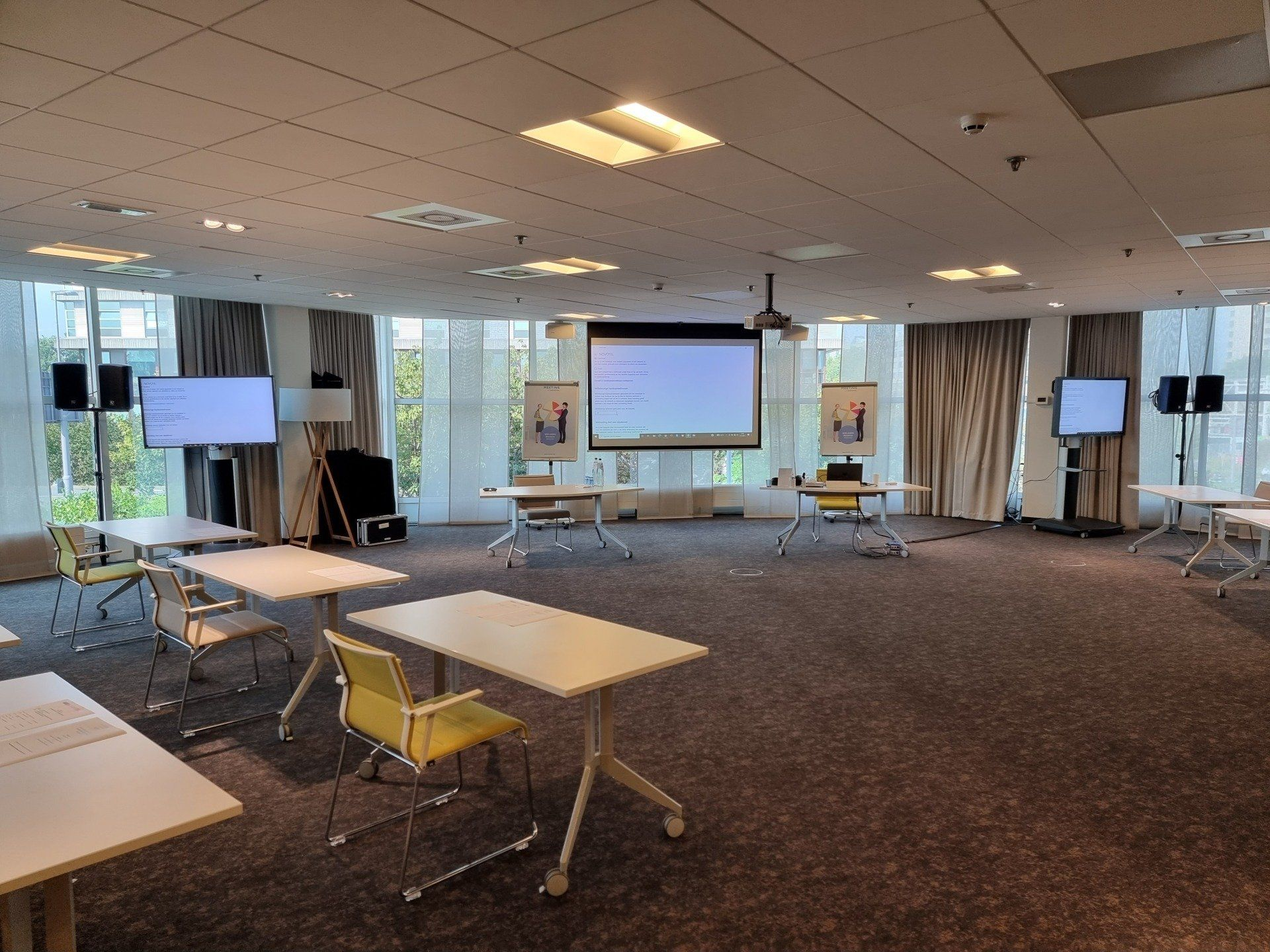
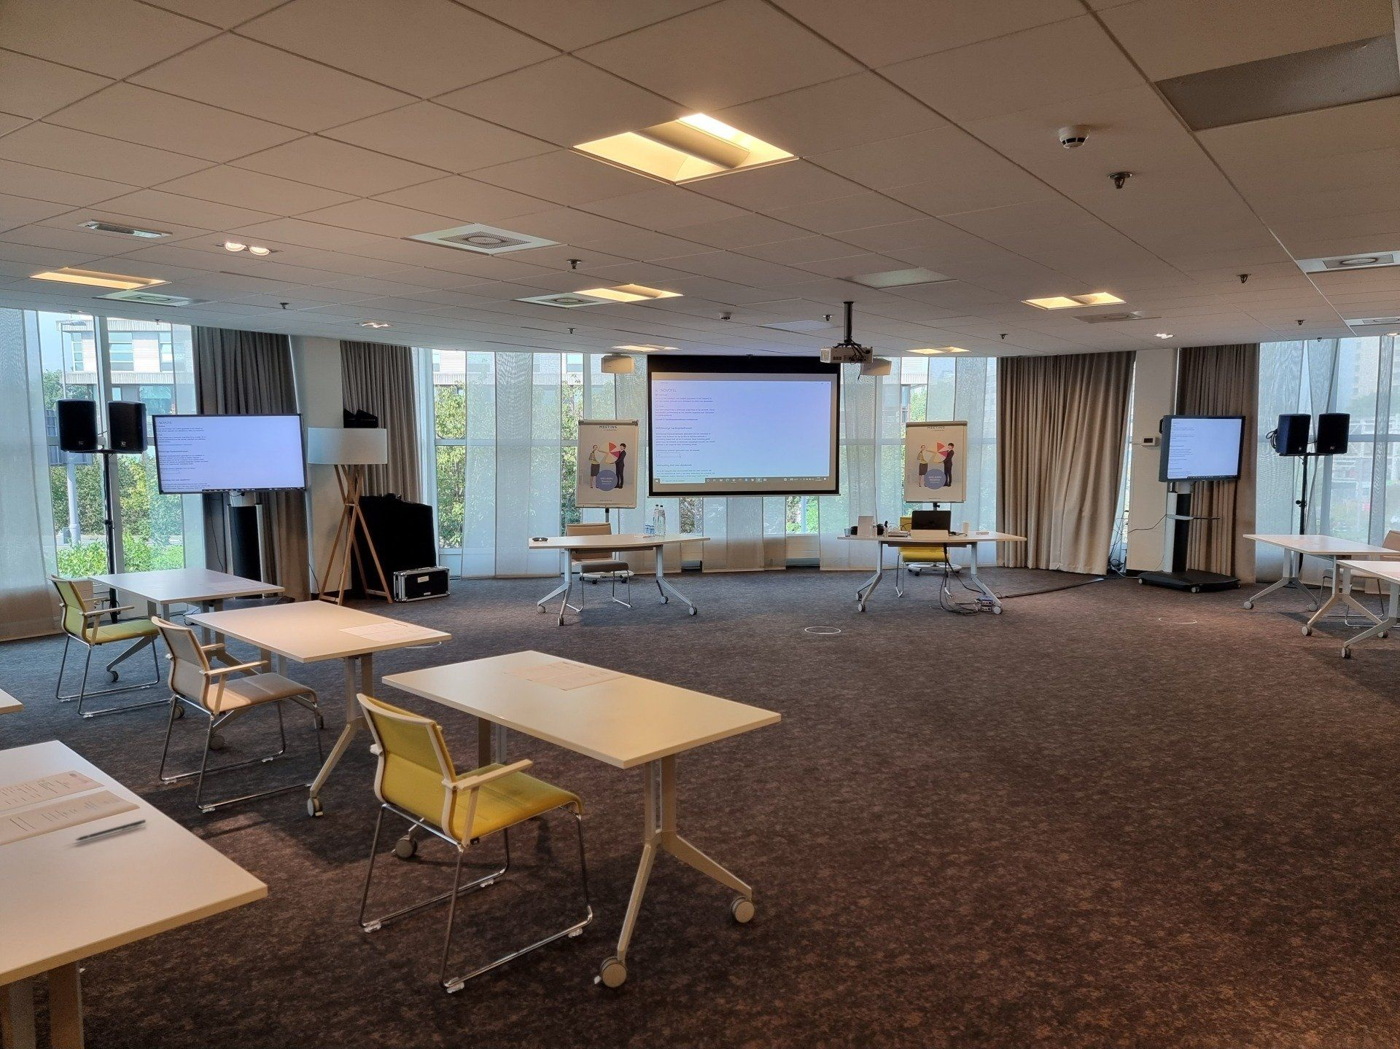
+ pen [74,819,147,842]
